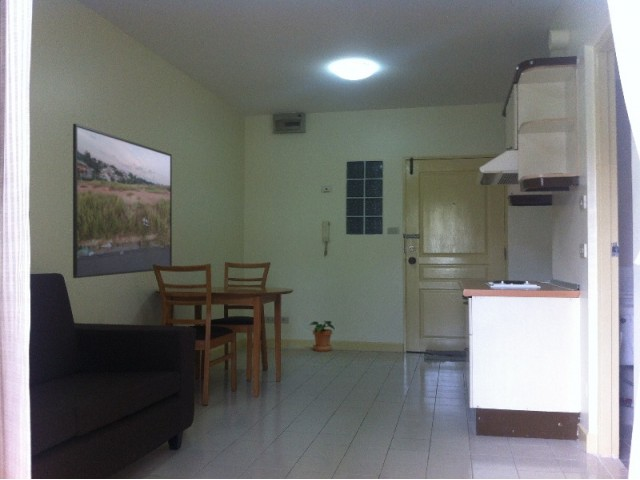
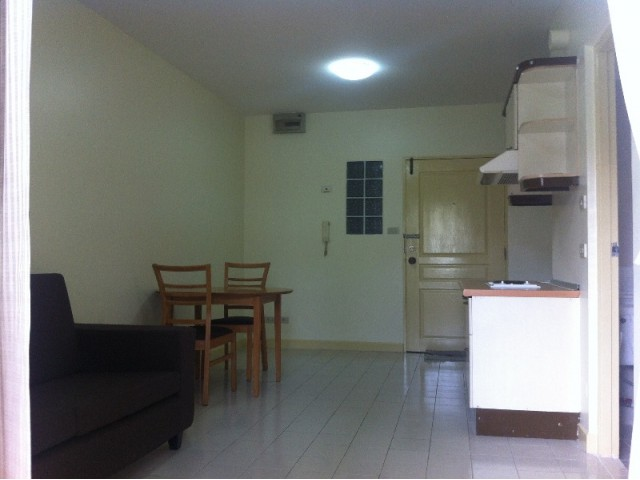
- potted plant [309,320,336,353]
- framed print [72,123,173,279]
